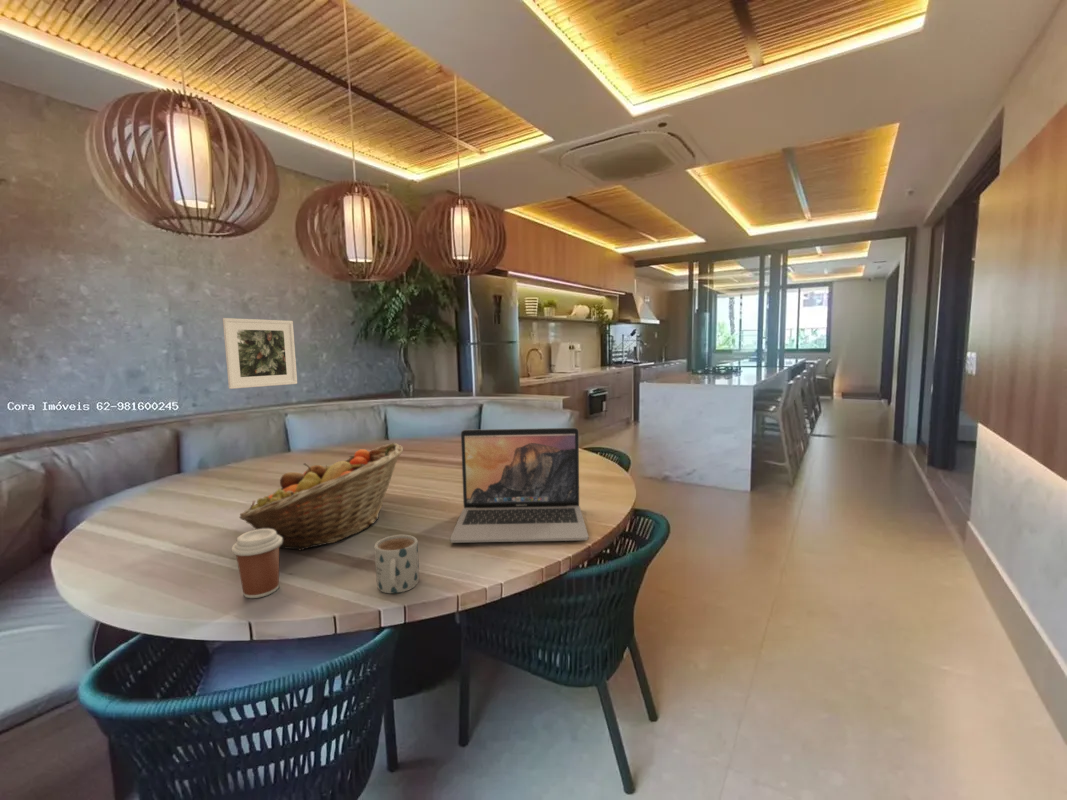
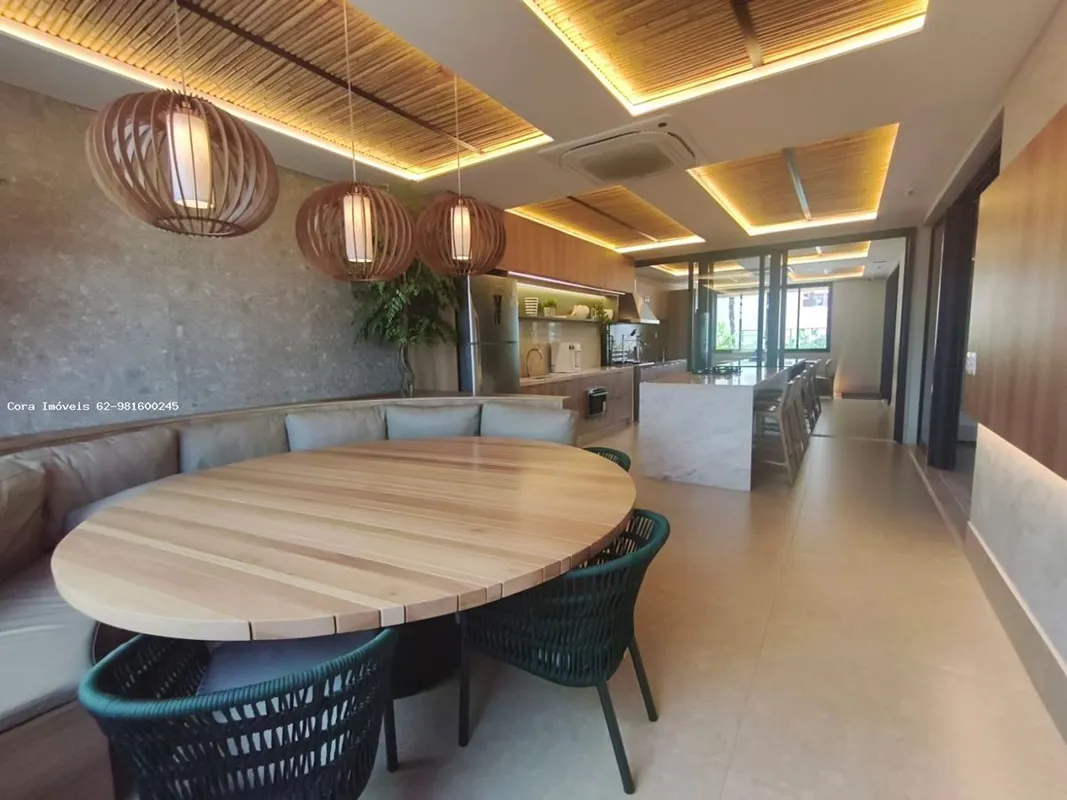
- coffee cup [230,529,283,599]
- fruit basket [238,442,404,552]
- mug [373,534,420,594]
- laptop [449,427,589,544]
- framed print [222,317,298,390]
